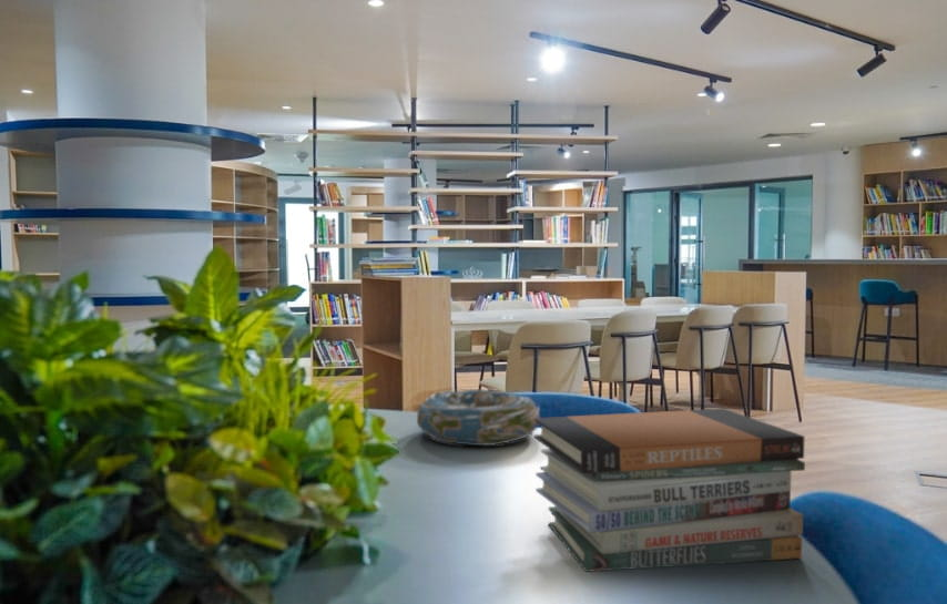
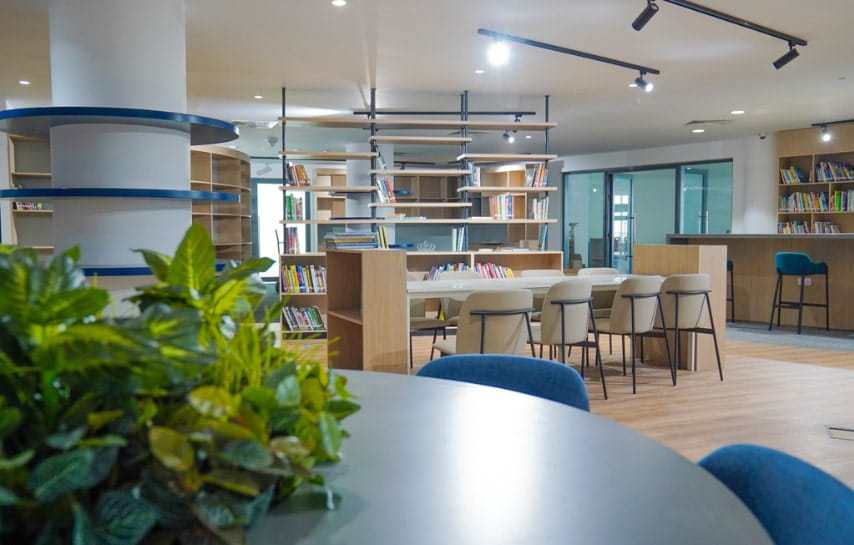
- book stack [533,408,806,573]
- decorative bowl [416,388,541,448]
